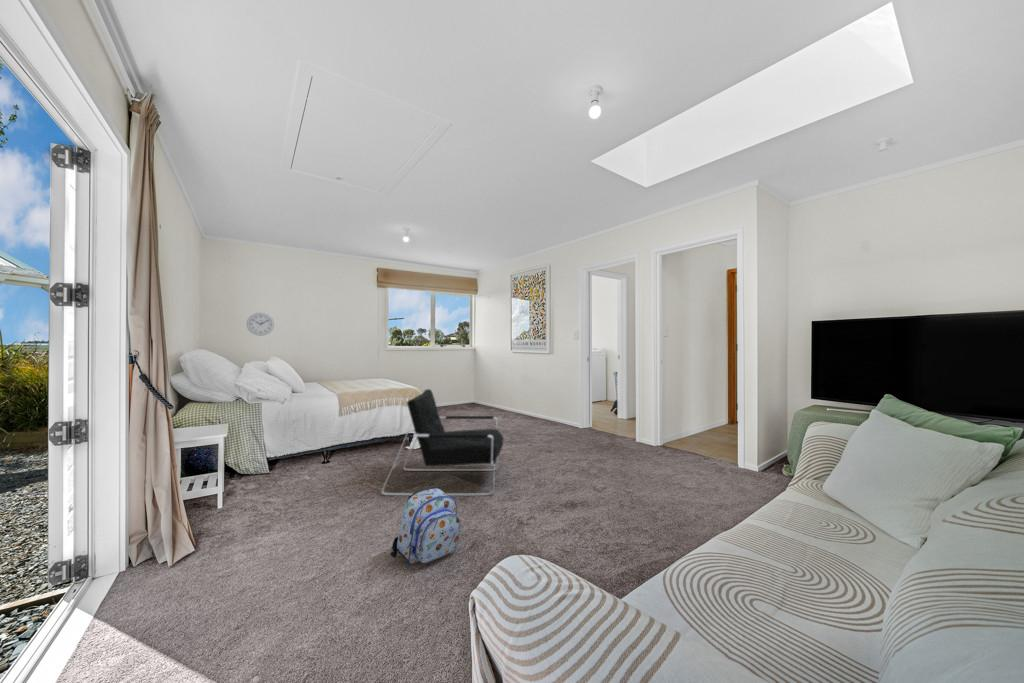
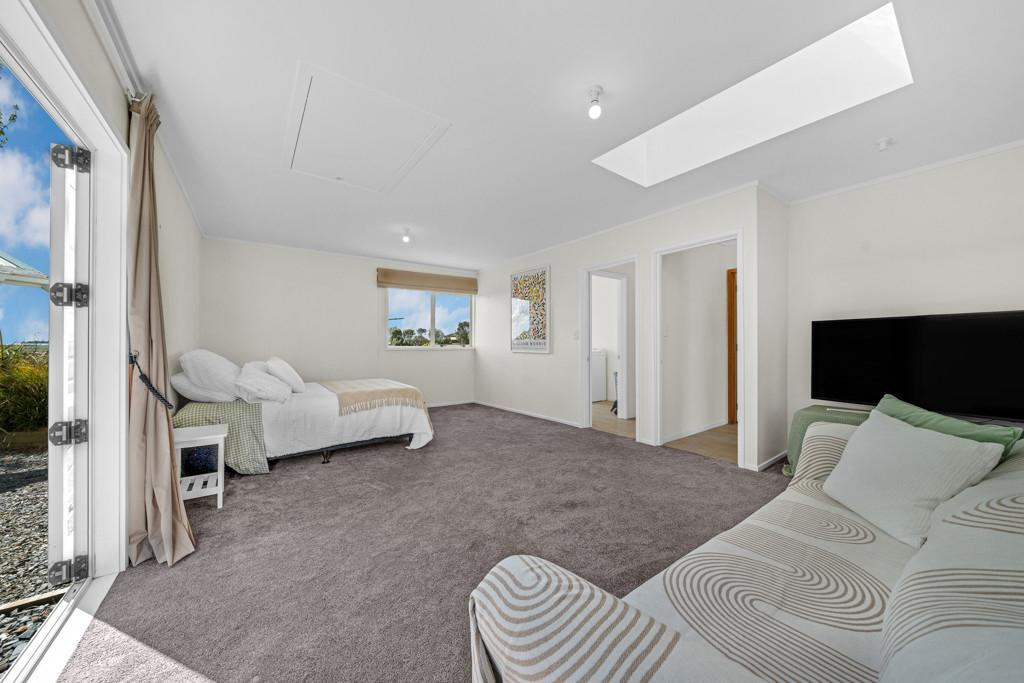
- backpack [389,487,461,566]
- wall clock [246,312,275,337]
- armchair [380,388,505,497]
